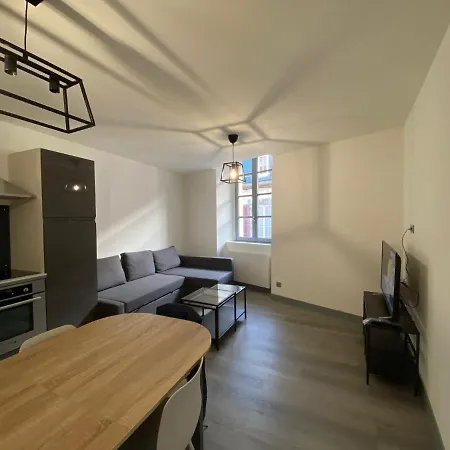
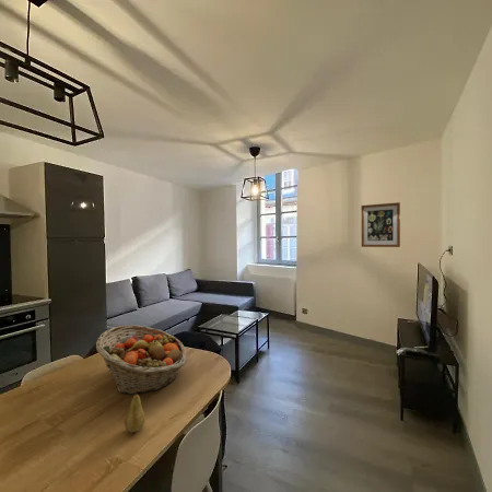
+ fruit [124,394,147,433]
+ fruit basket [95,325,187,396]
+ wall art [360,201,401,248]
